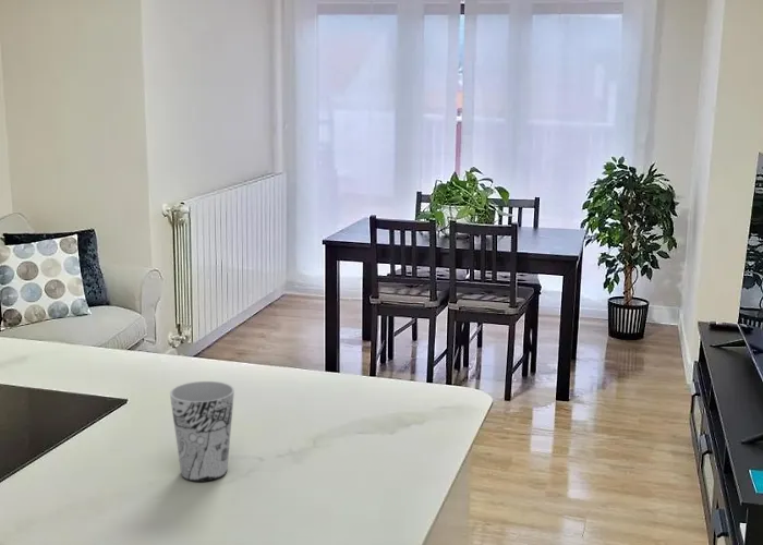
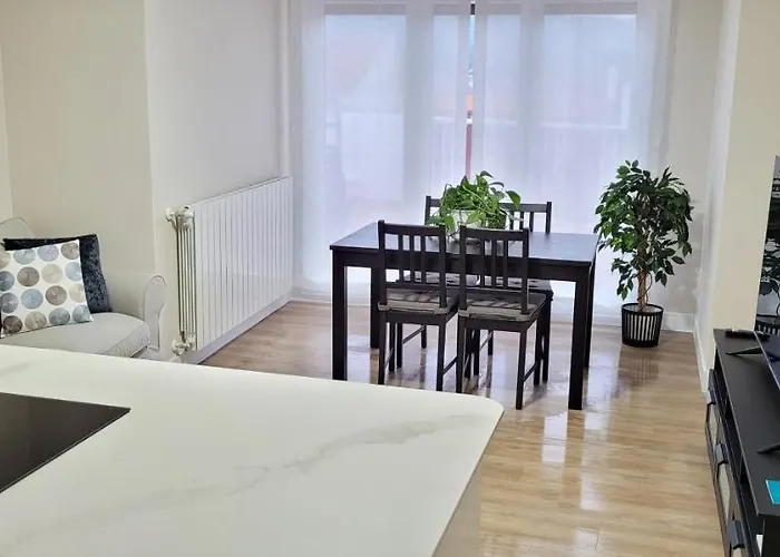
- cup [169,380,235,483]
